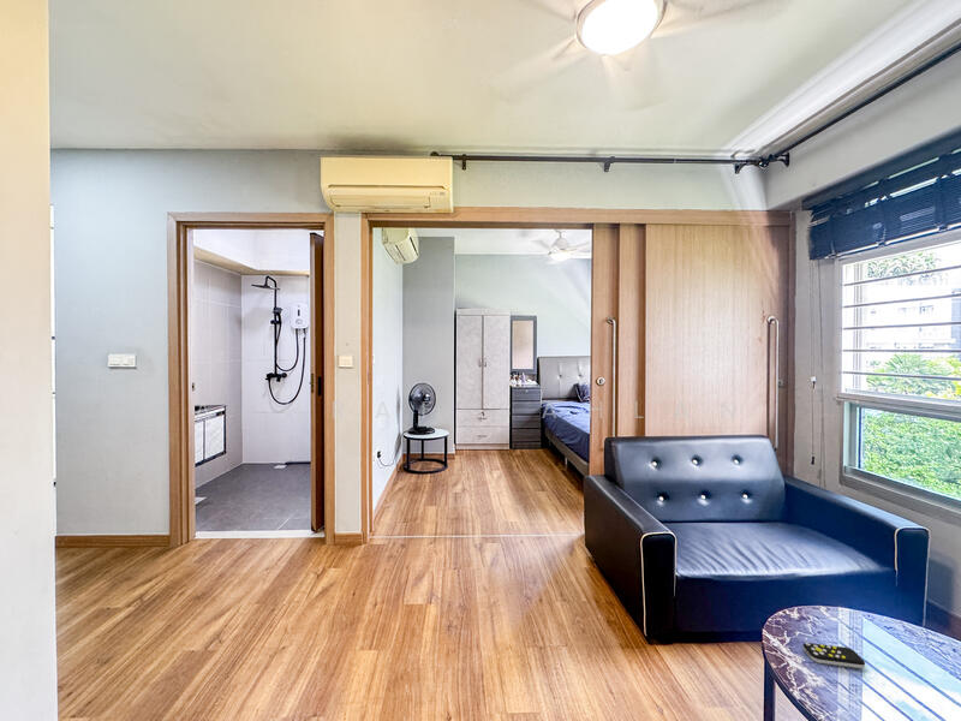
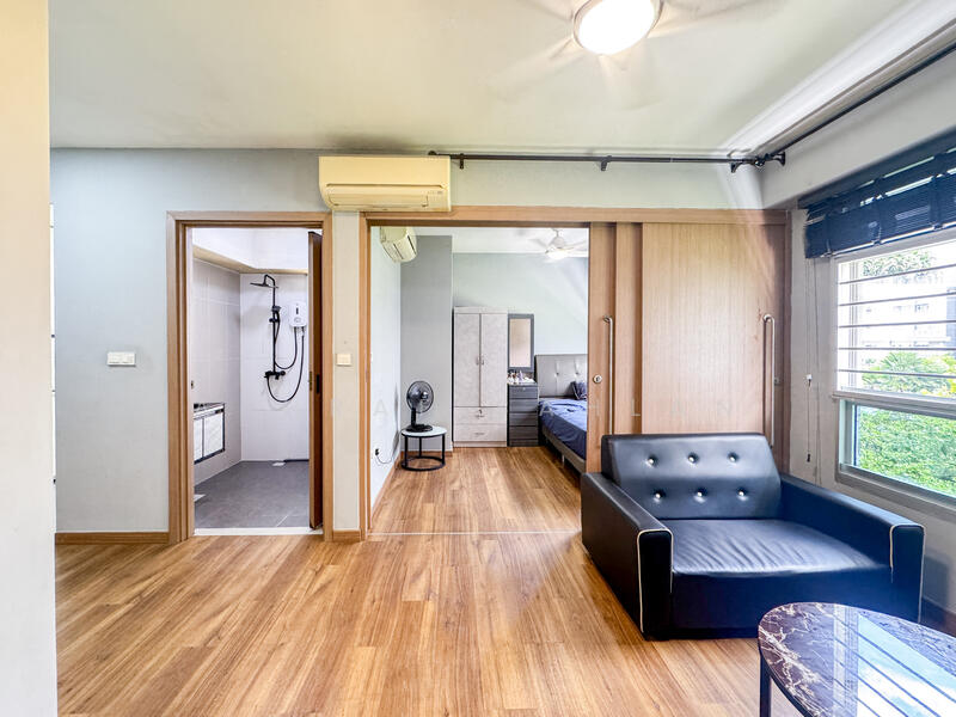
- remote control [802,642,866,669]
